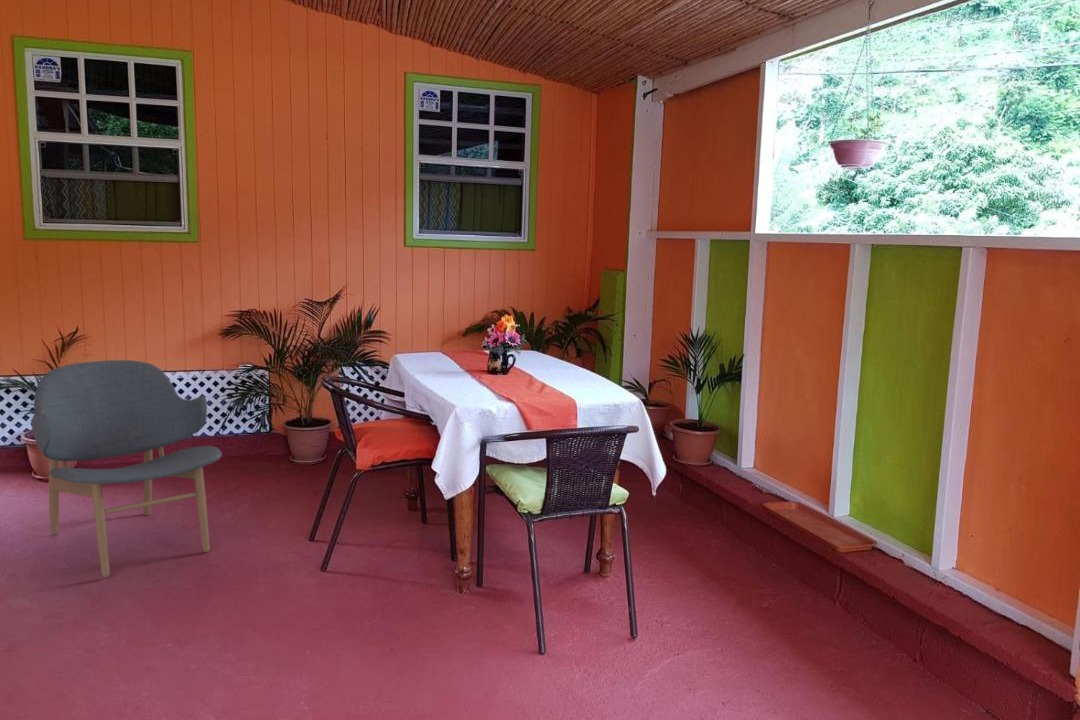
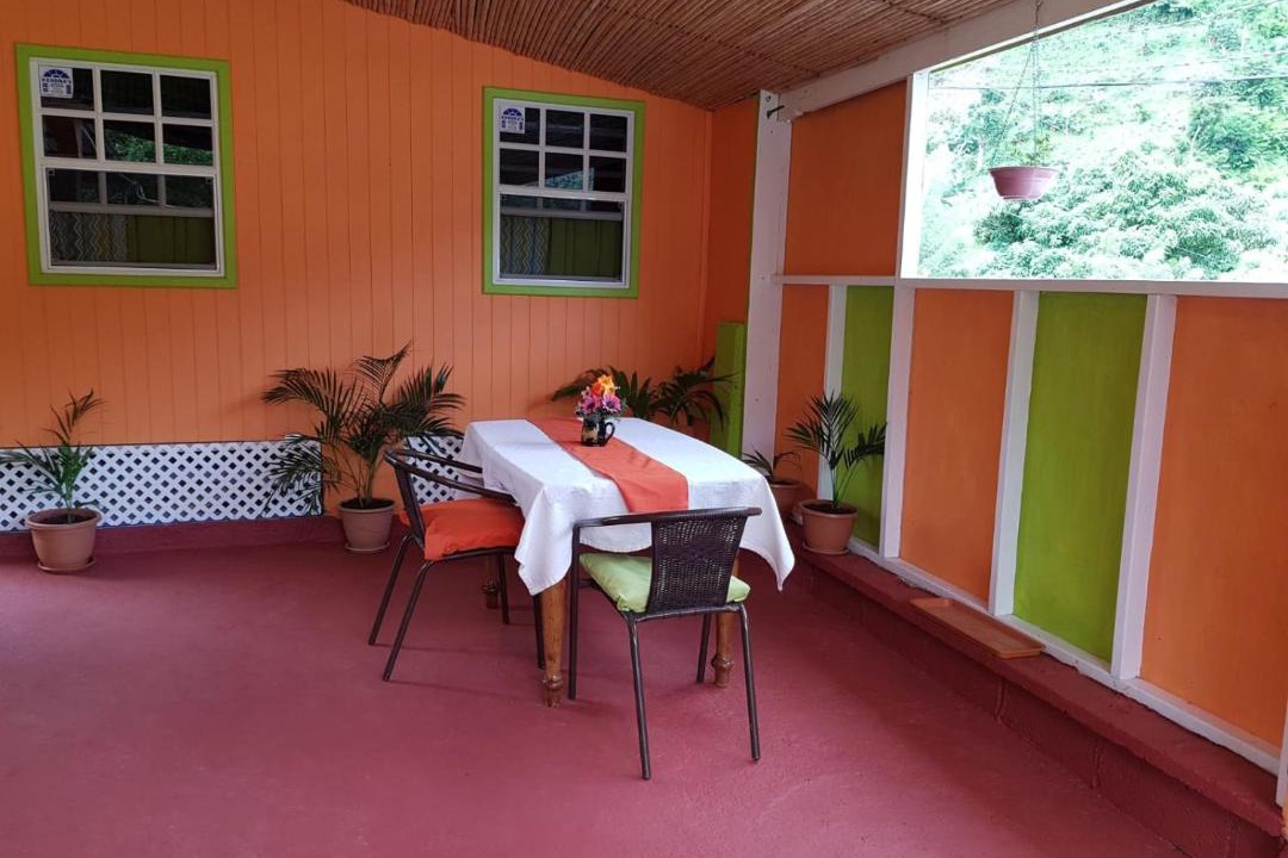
- lounge chair [30,359,223,579]
